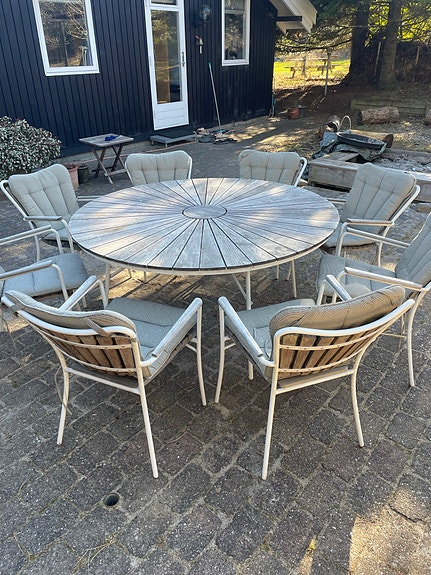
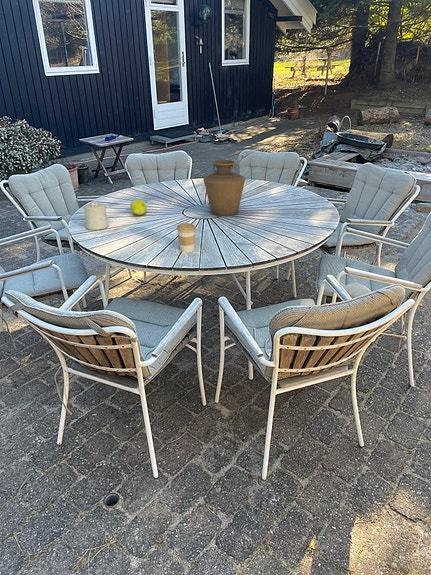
+ fruit [130,198,148,216]
+ candle [83,200,109,231]
+ coffee cup [176,222,197,253]
+ vase [202,159,246,217]
